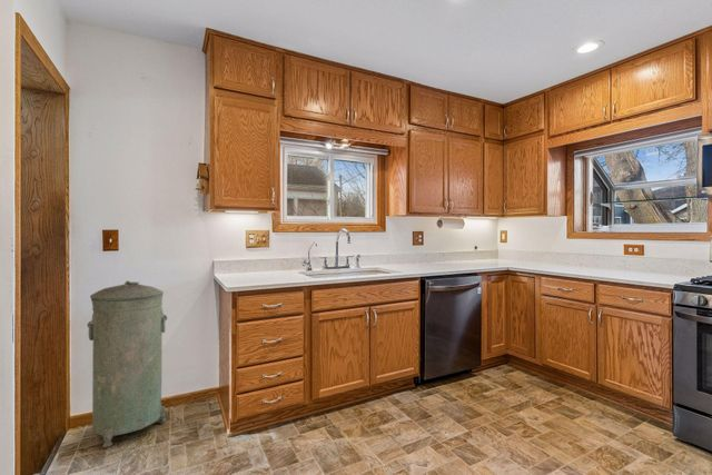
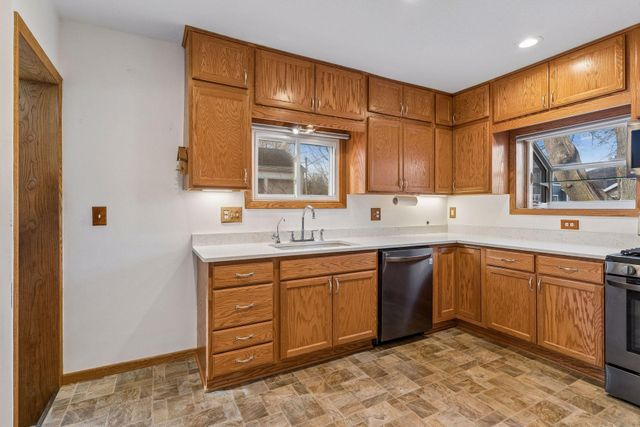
- trash can [86,280,168,448]
